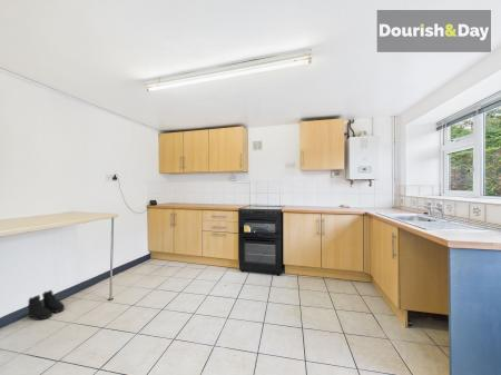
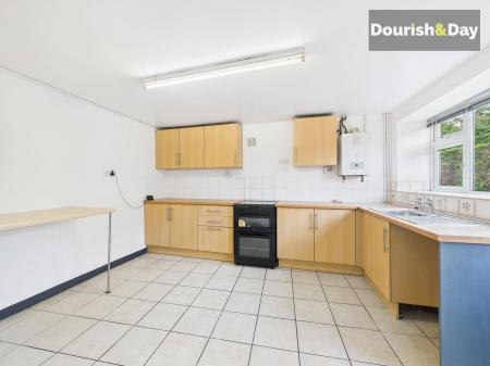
- boots [27,289,66,322]
